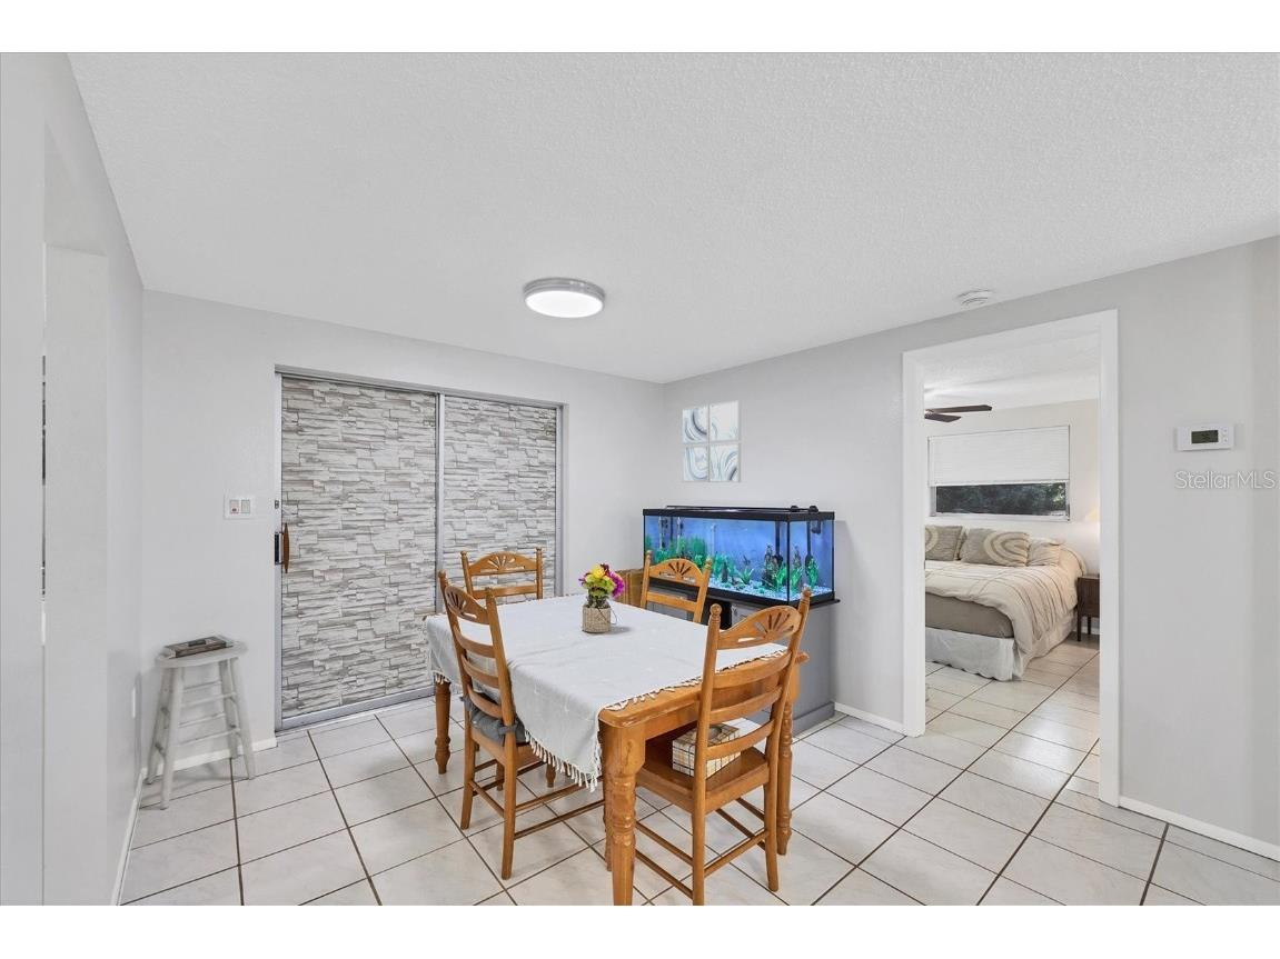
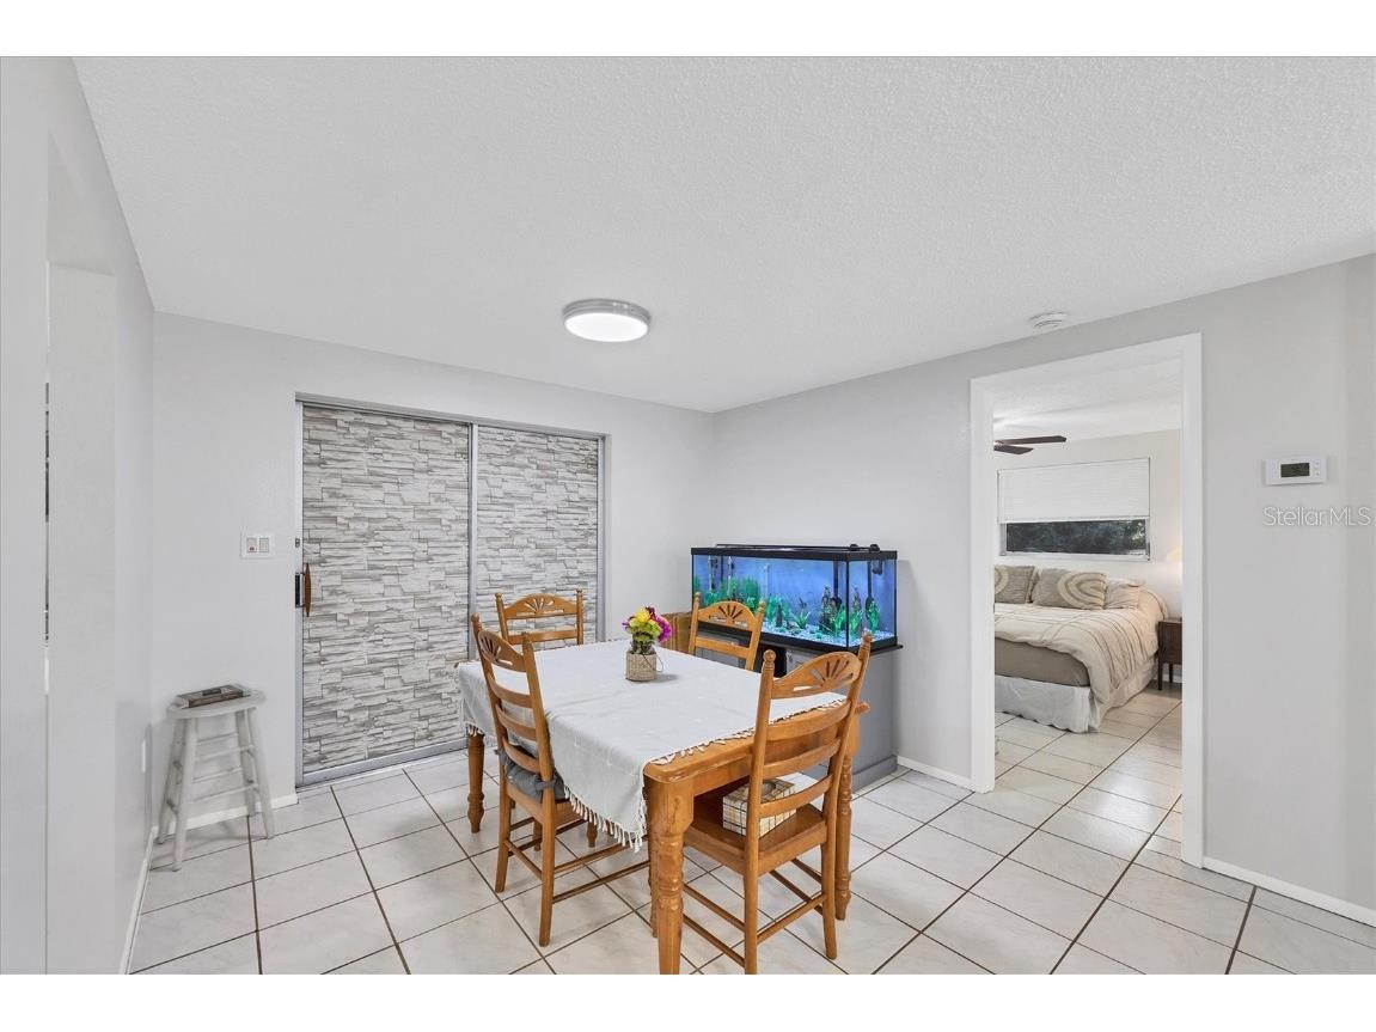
- wall art [682,399,742,483]
